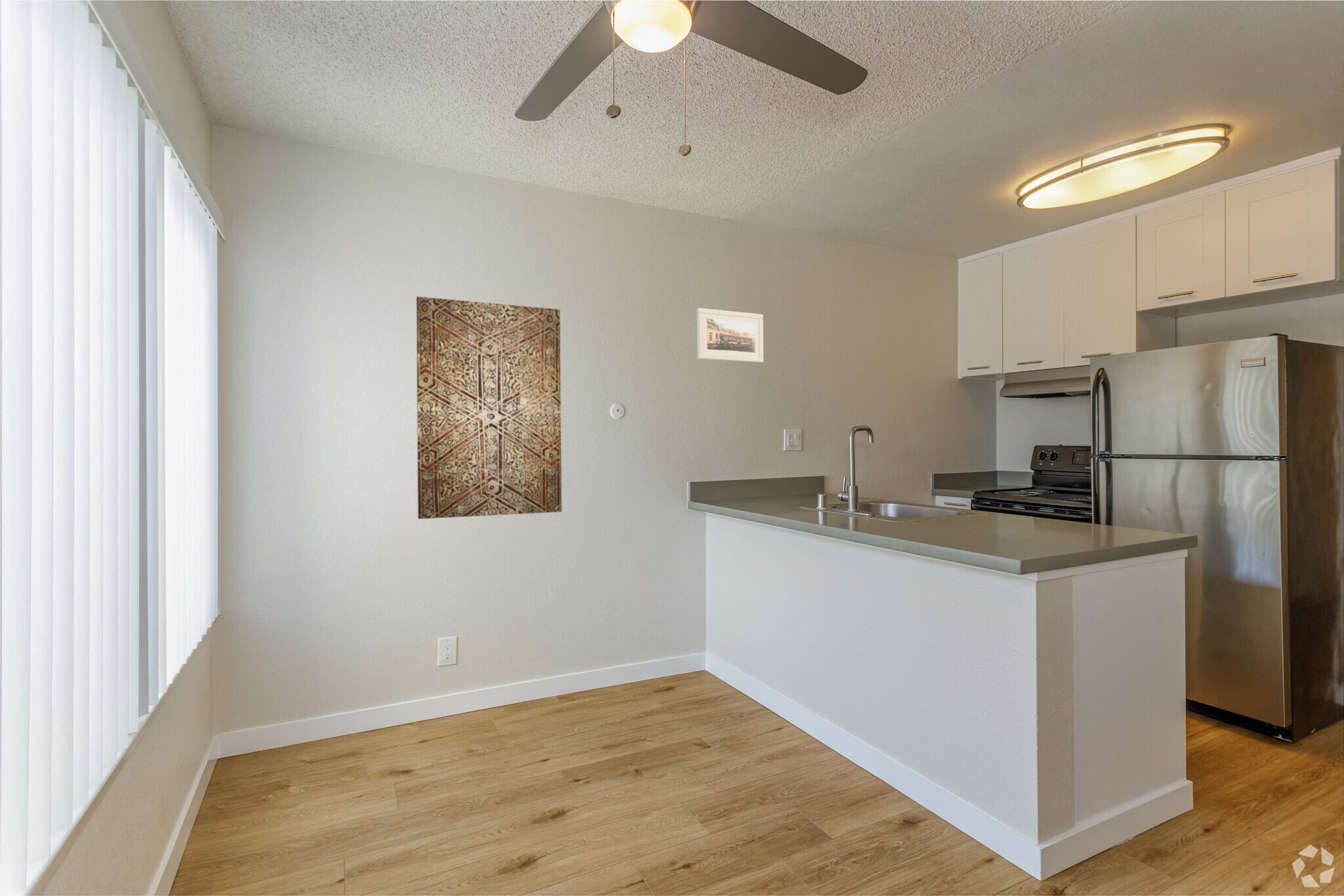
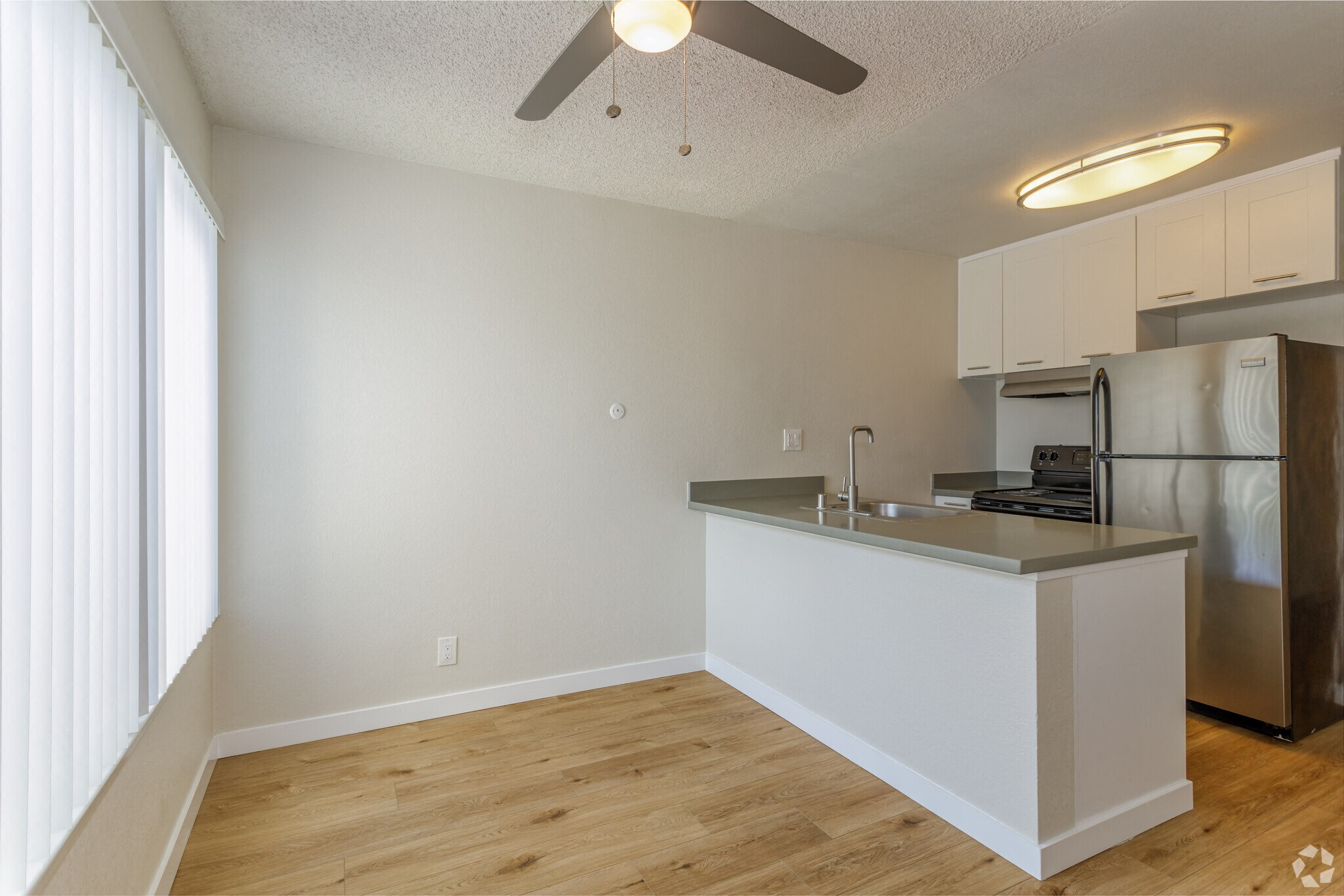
- wall art [415,296,562,519]
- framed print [696,307,764,363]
